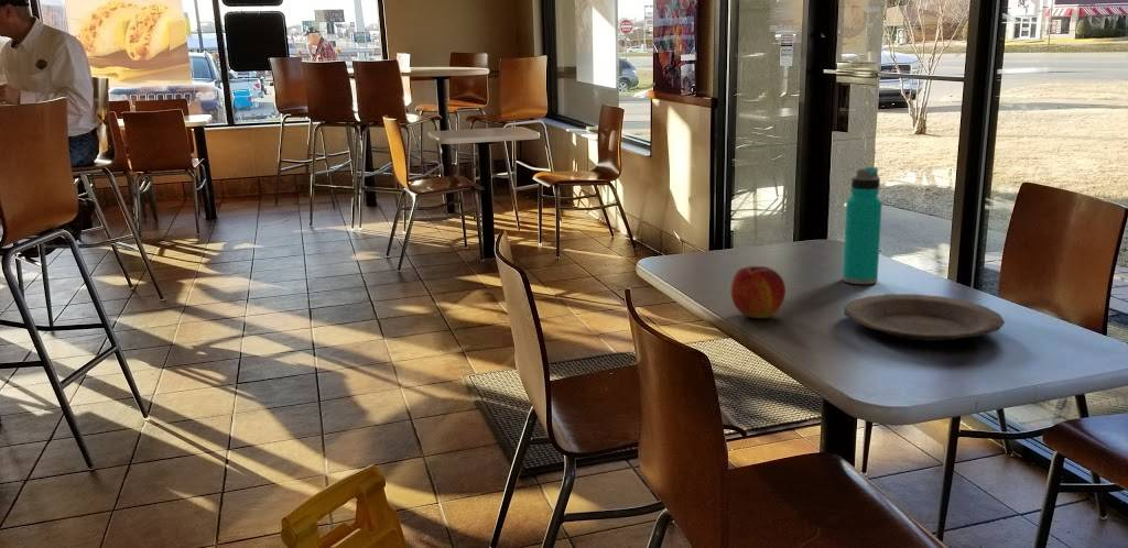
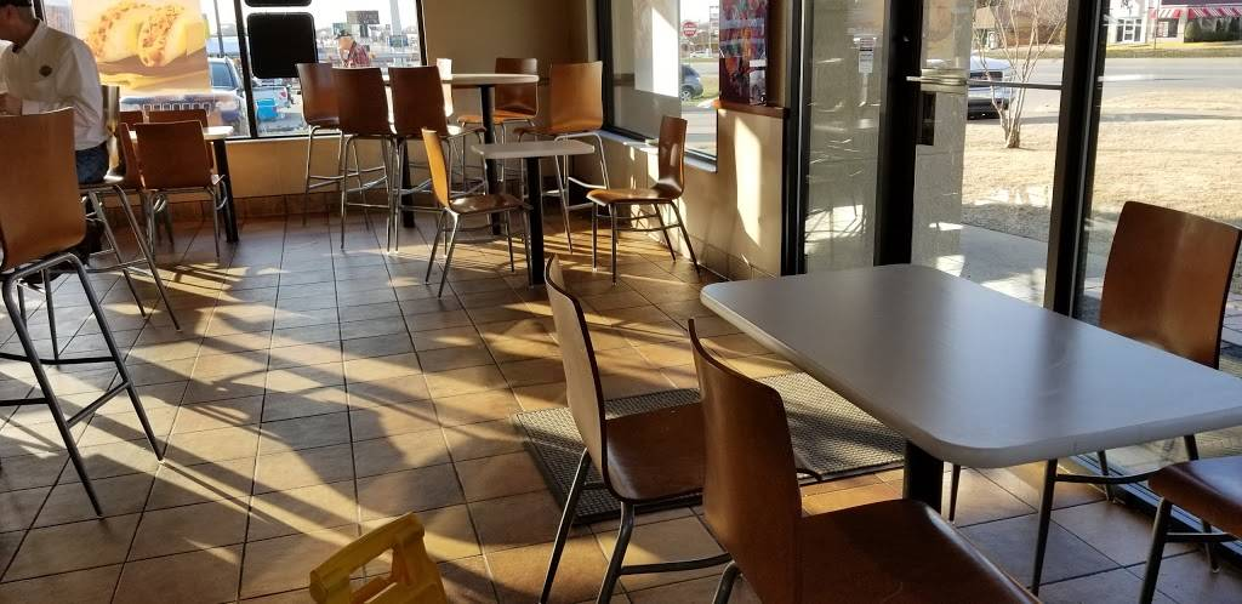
- plate [843,293,1006,342]
- apple [730,265,787,319]
- water bottle [842,166,883,285]
